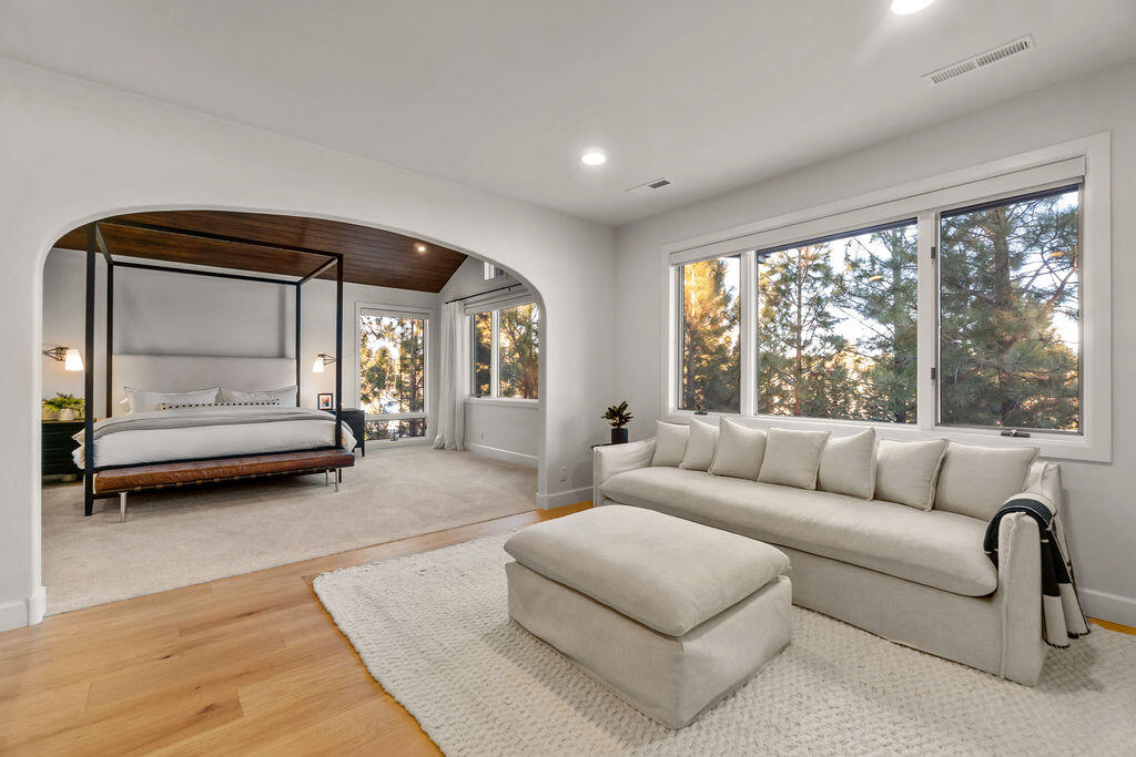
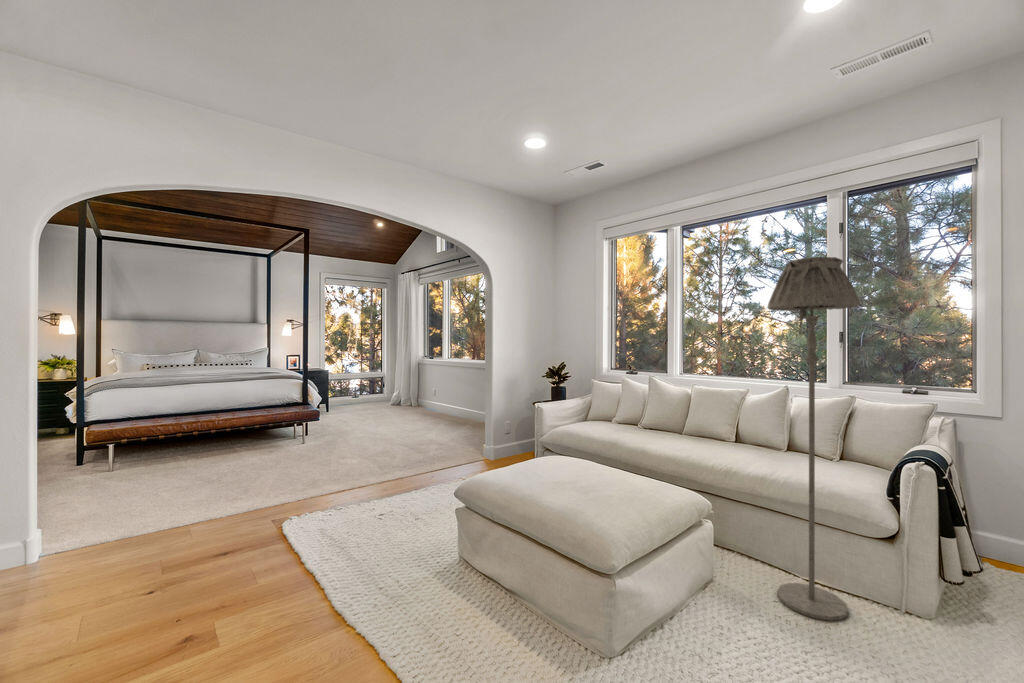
+ floor lamp [766,256,861,622]
